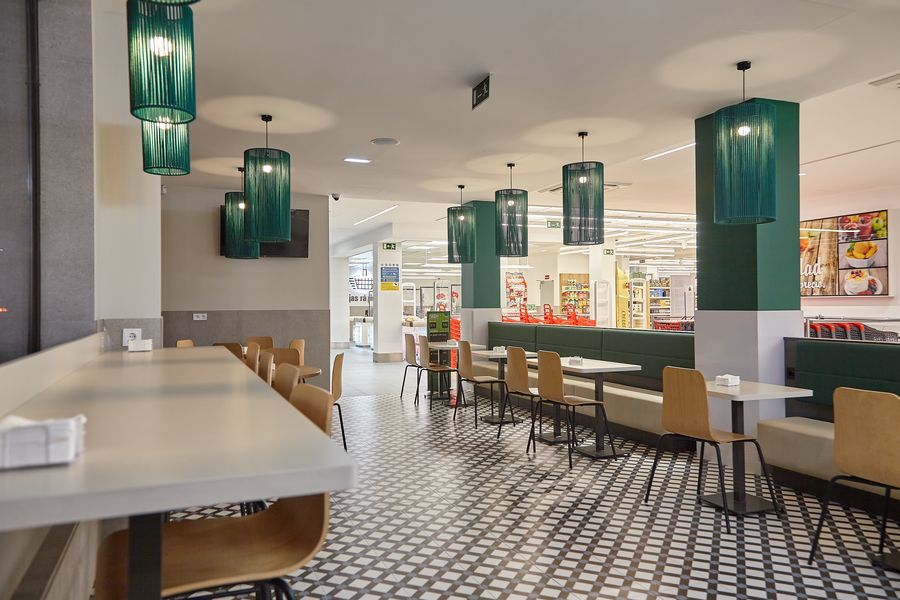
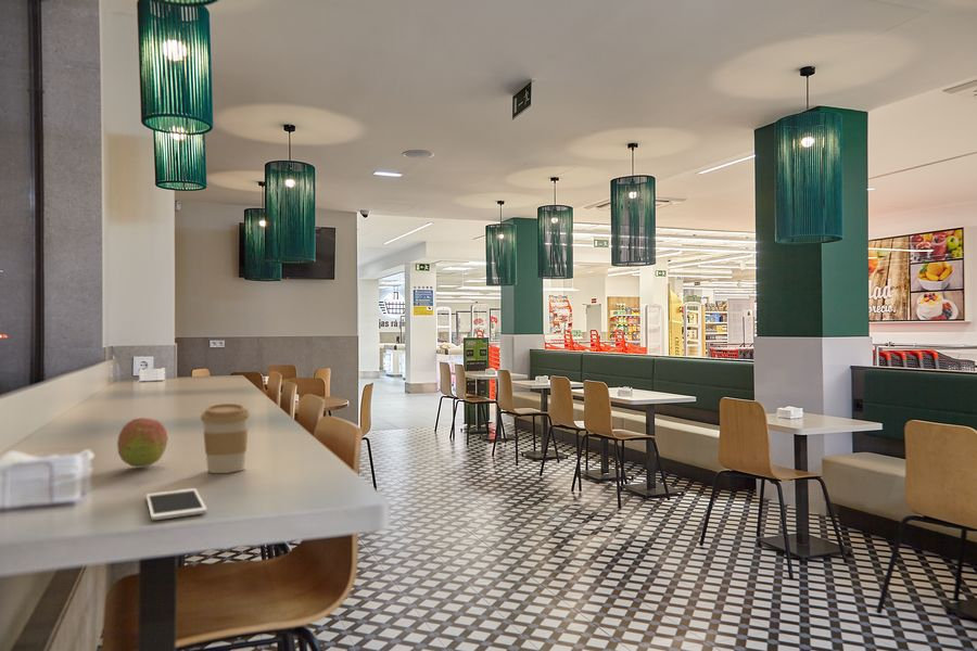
+ cell phone [145,487,208,521]
+ fruit [116,417,169,469]
+ coffee cup [200,403,251,474]
